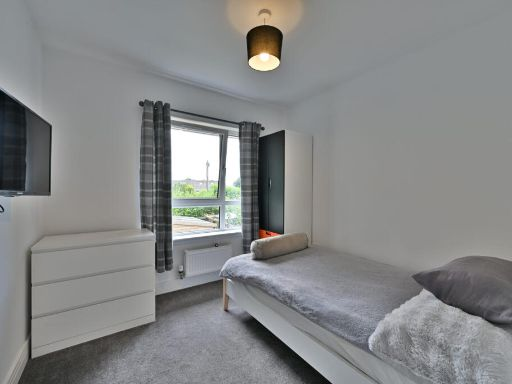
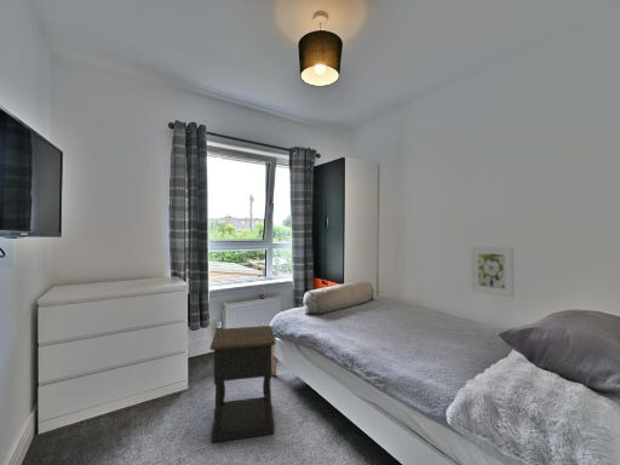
+ nightstand [208,325,276,443]
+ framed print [470,246,515,299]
